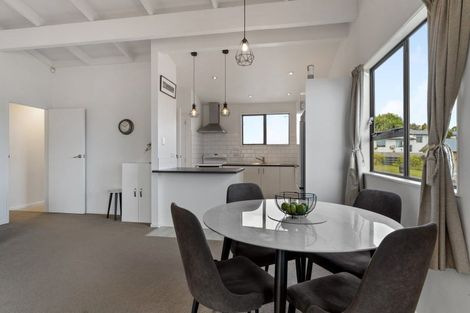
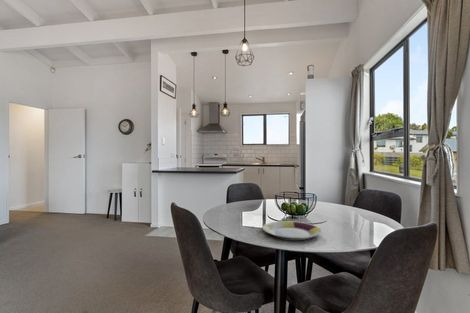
+ plate [262,220,322,241]
